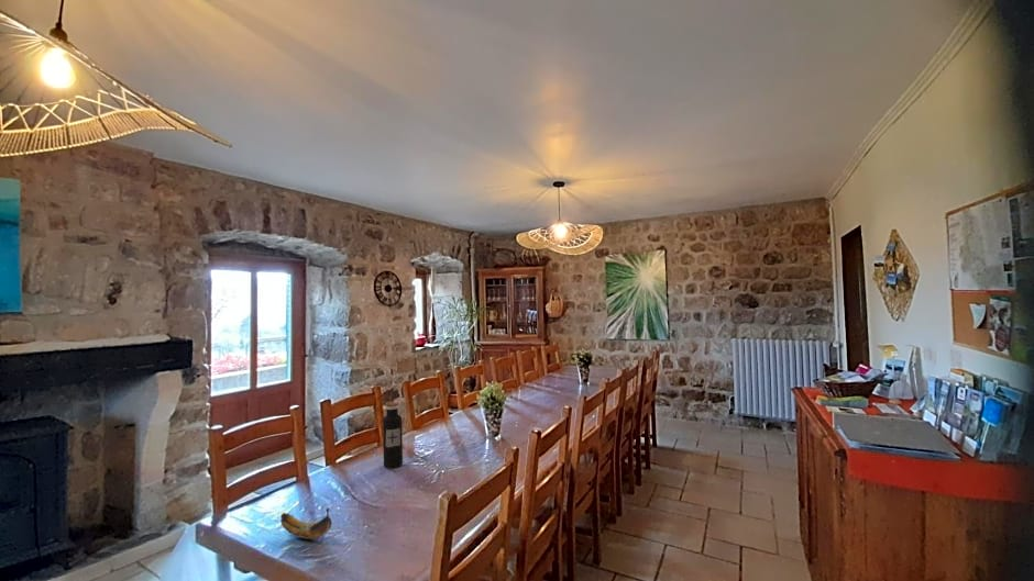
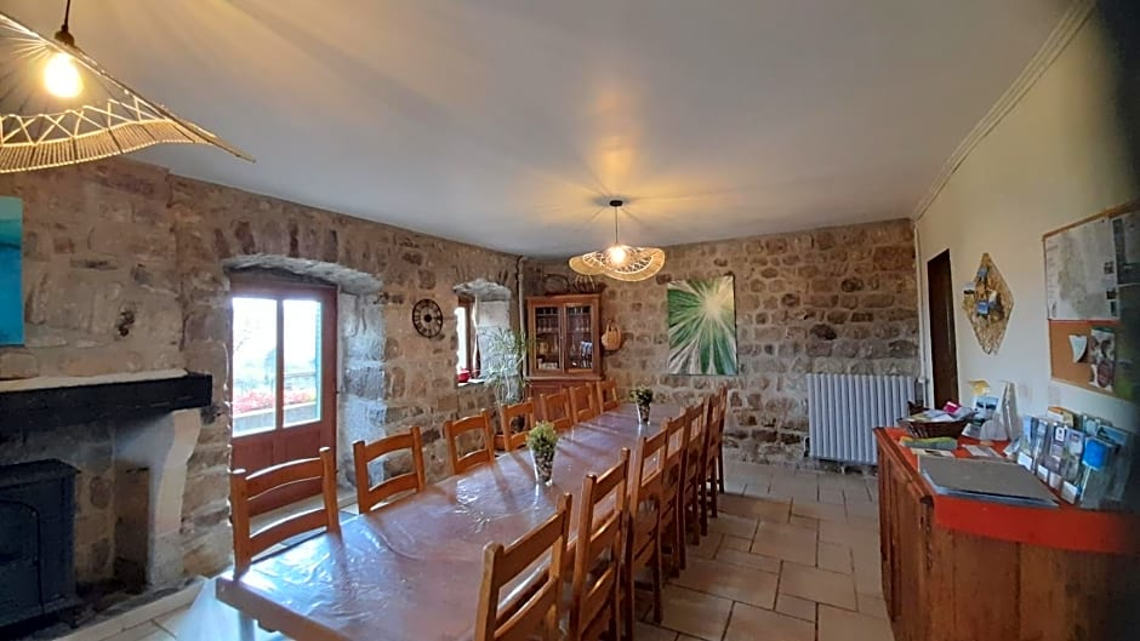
- banana [279,506,333,540]
- water bottle [382,401,404,469]
